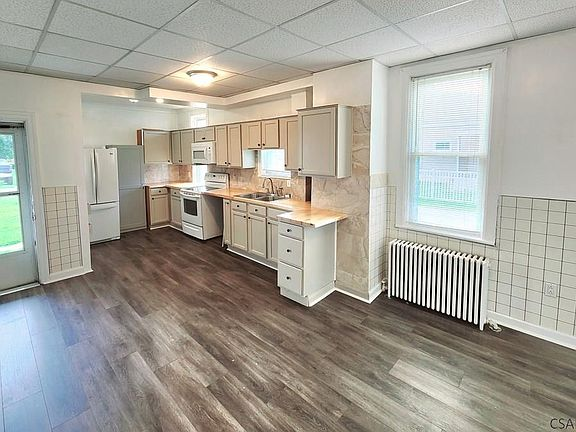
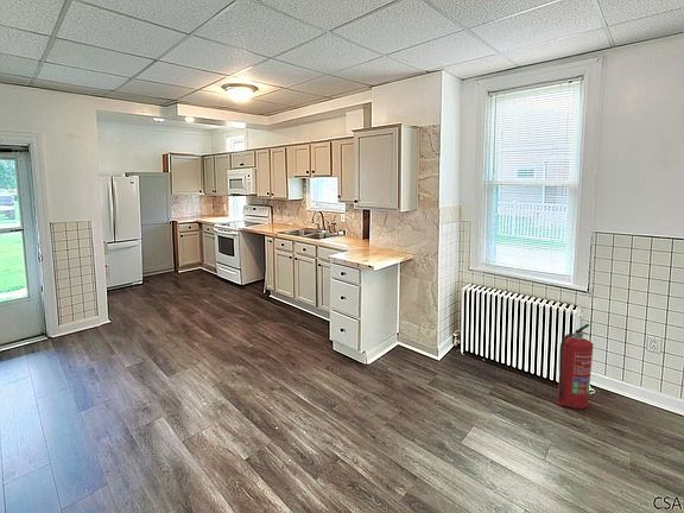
+ fire extinguisher [555,323,594,410]
